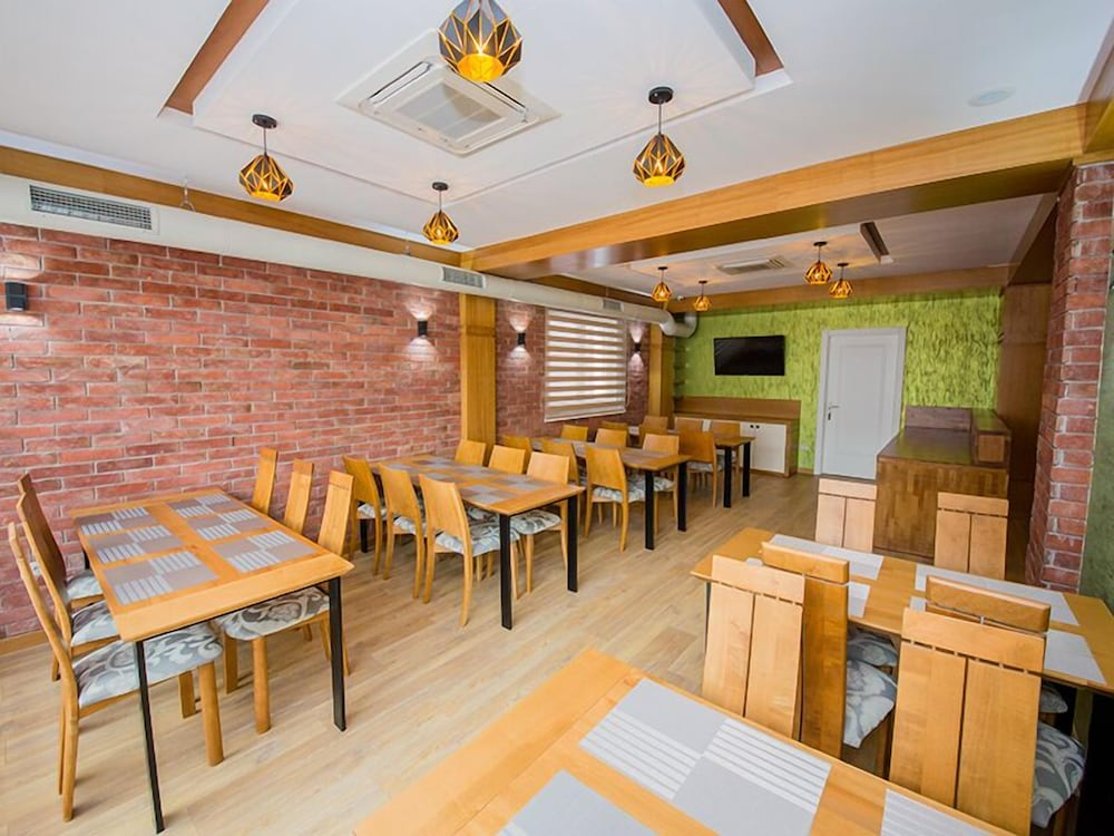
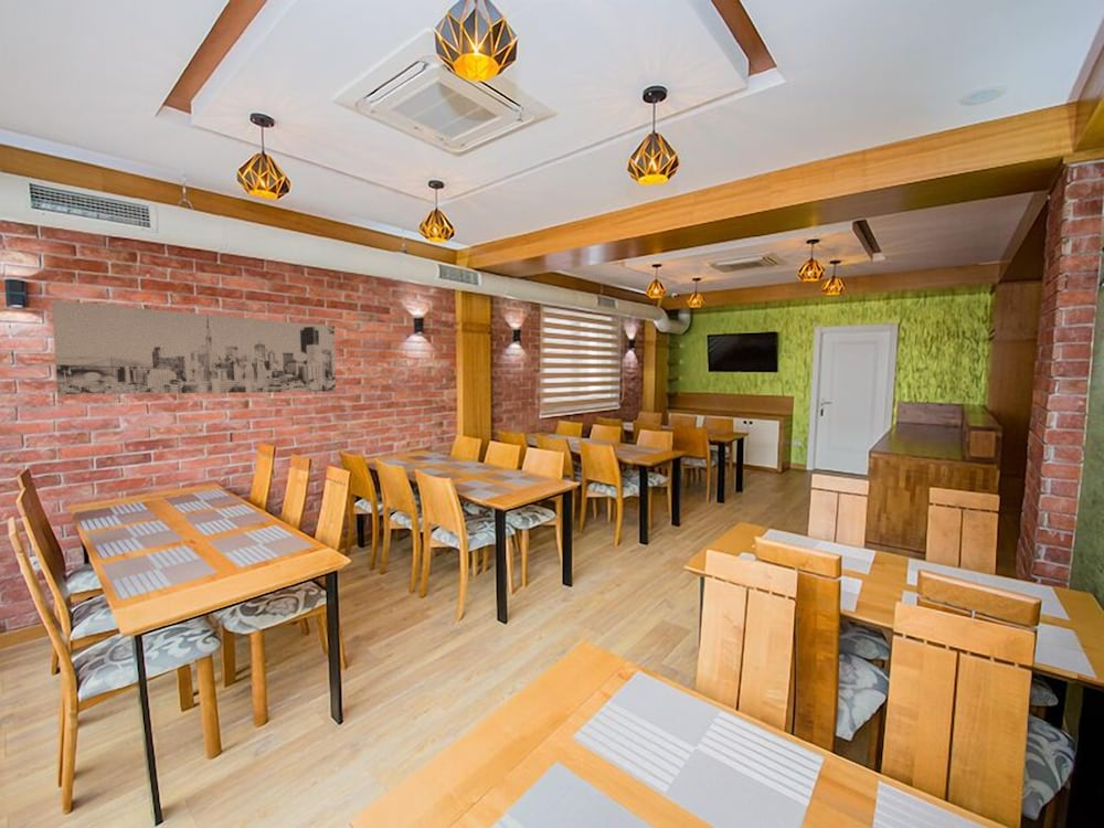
+ wall art [51,299,337,396]
